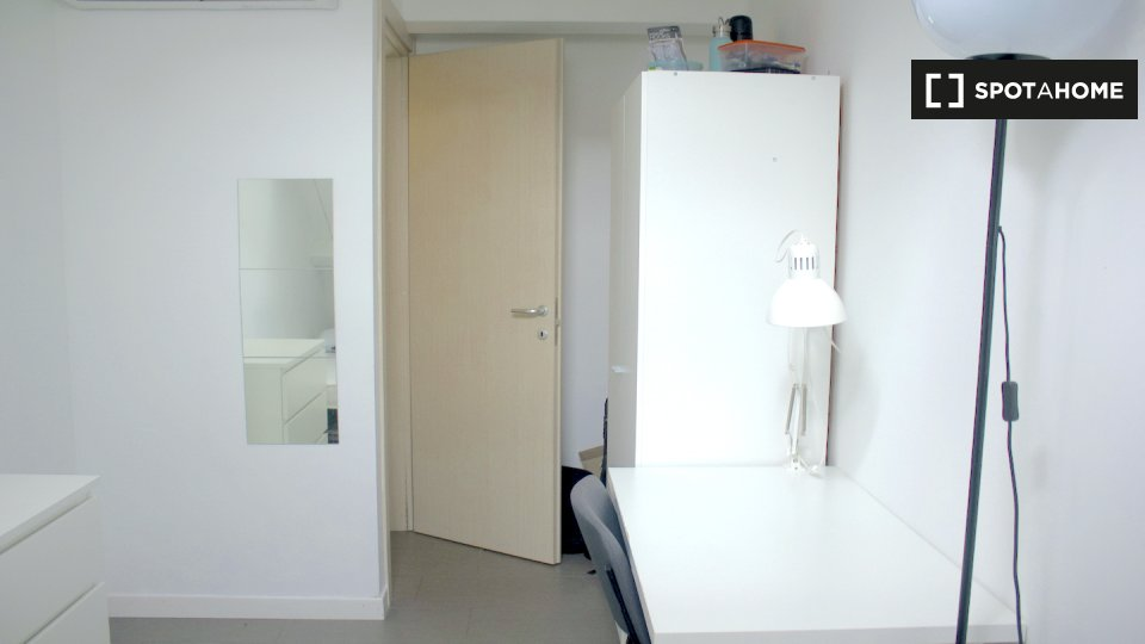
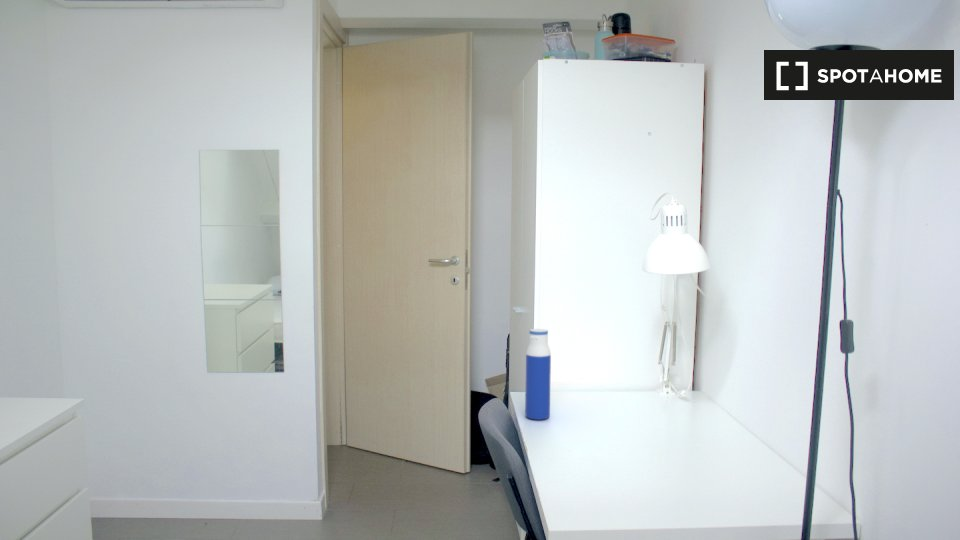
+ water bottle [524,328,552,421]
